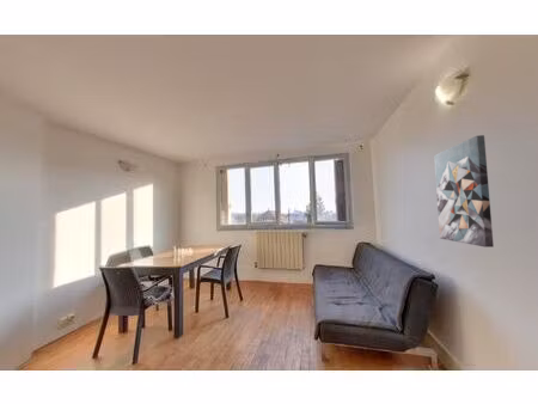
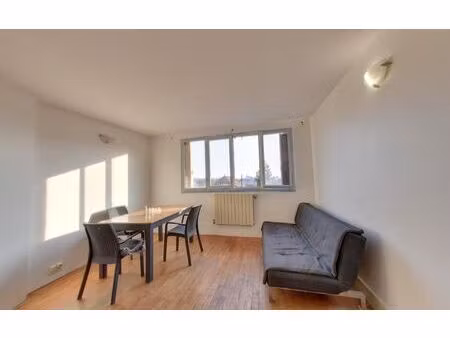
- wall art [433,134,495,249]
